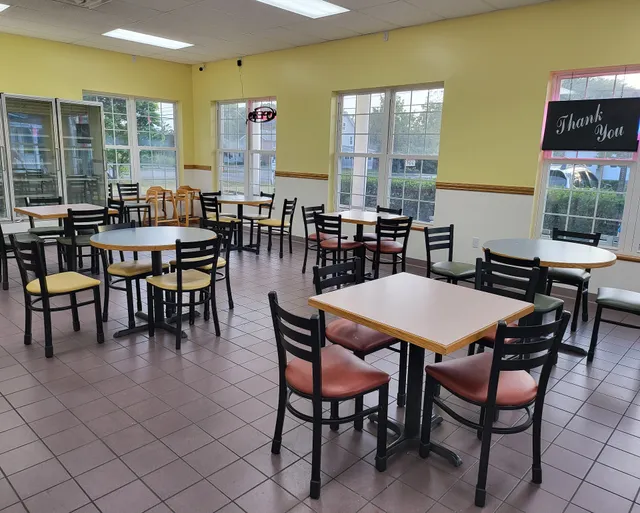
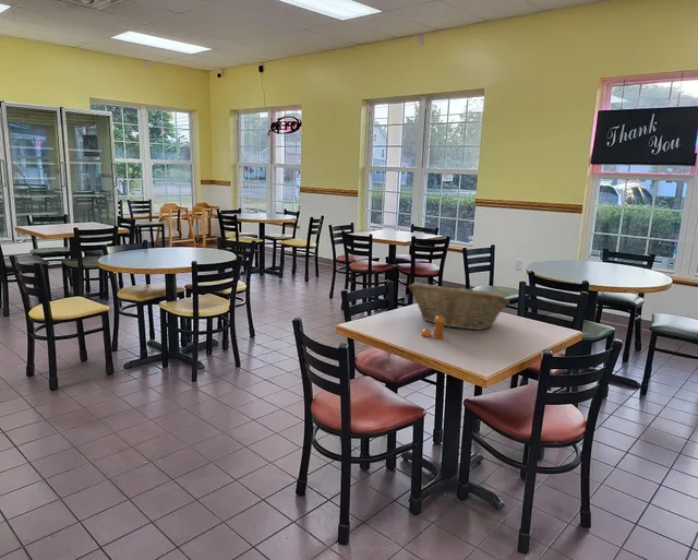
+ pepper shaker [421,315,445,339]
+ fruit basket [407,283,510,331]
